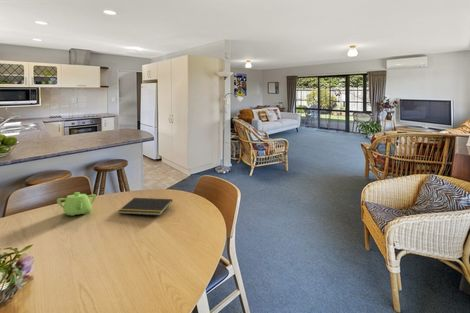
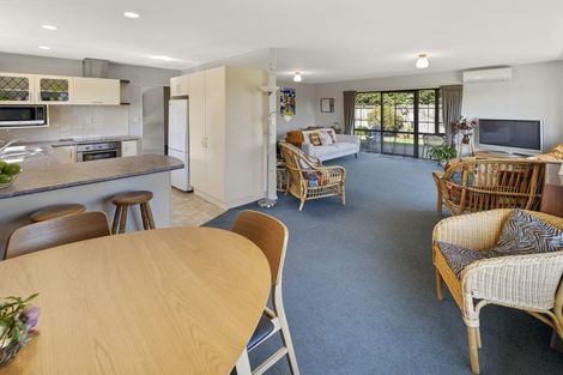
- teapot [56,191,97,217]
- notepad [118,197,173,216]
